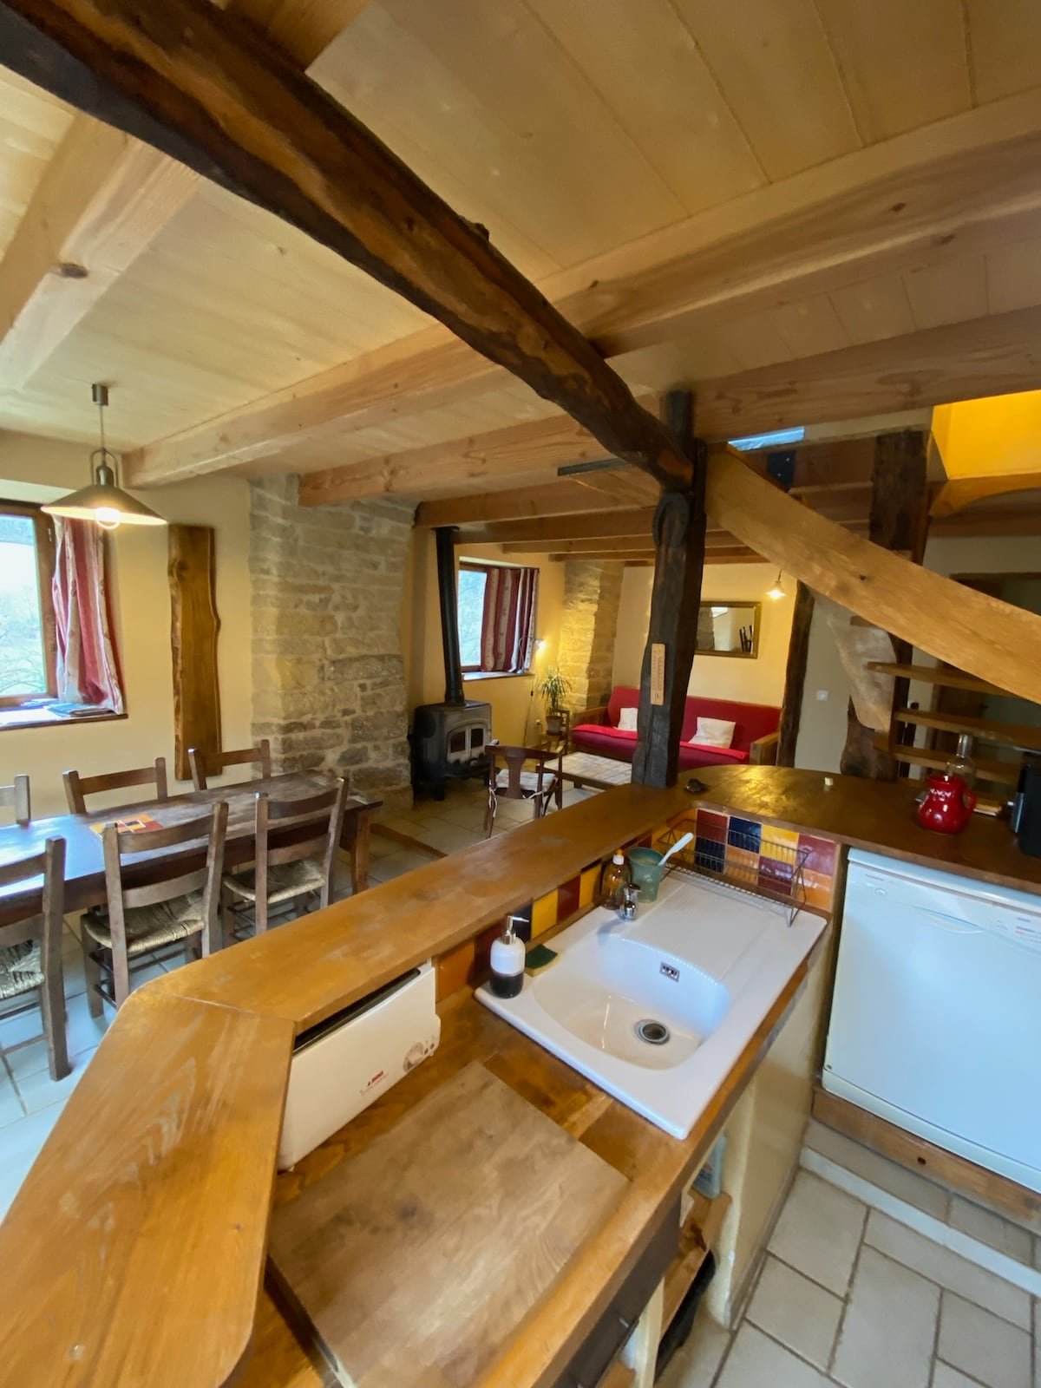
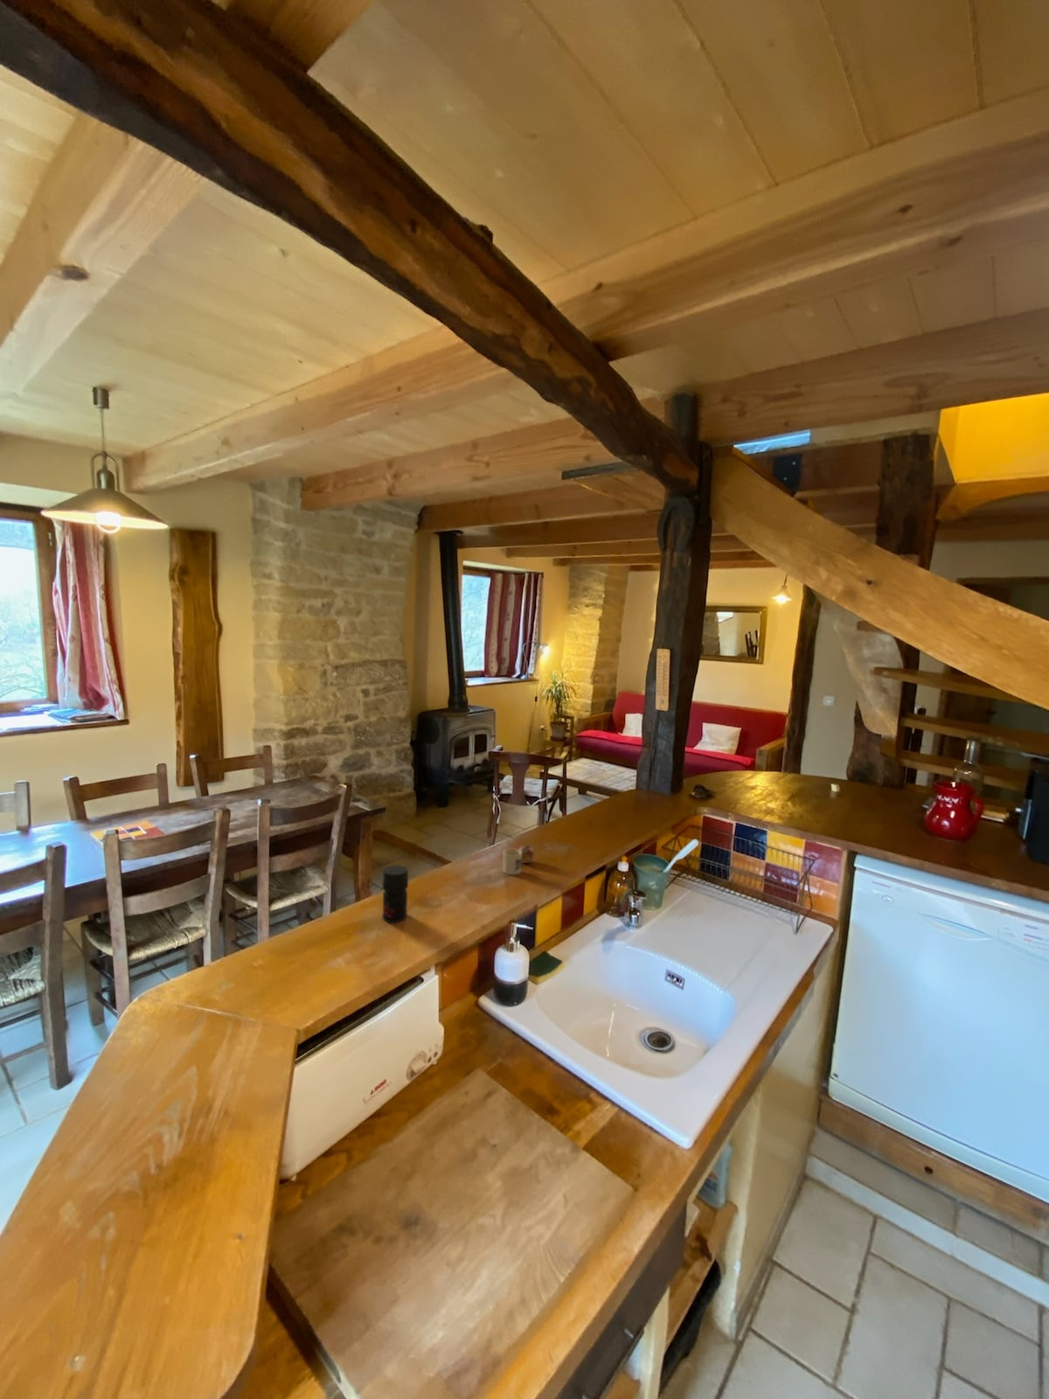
+ jar [382,865,409,923]
+ mug [501,844,536,876]
